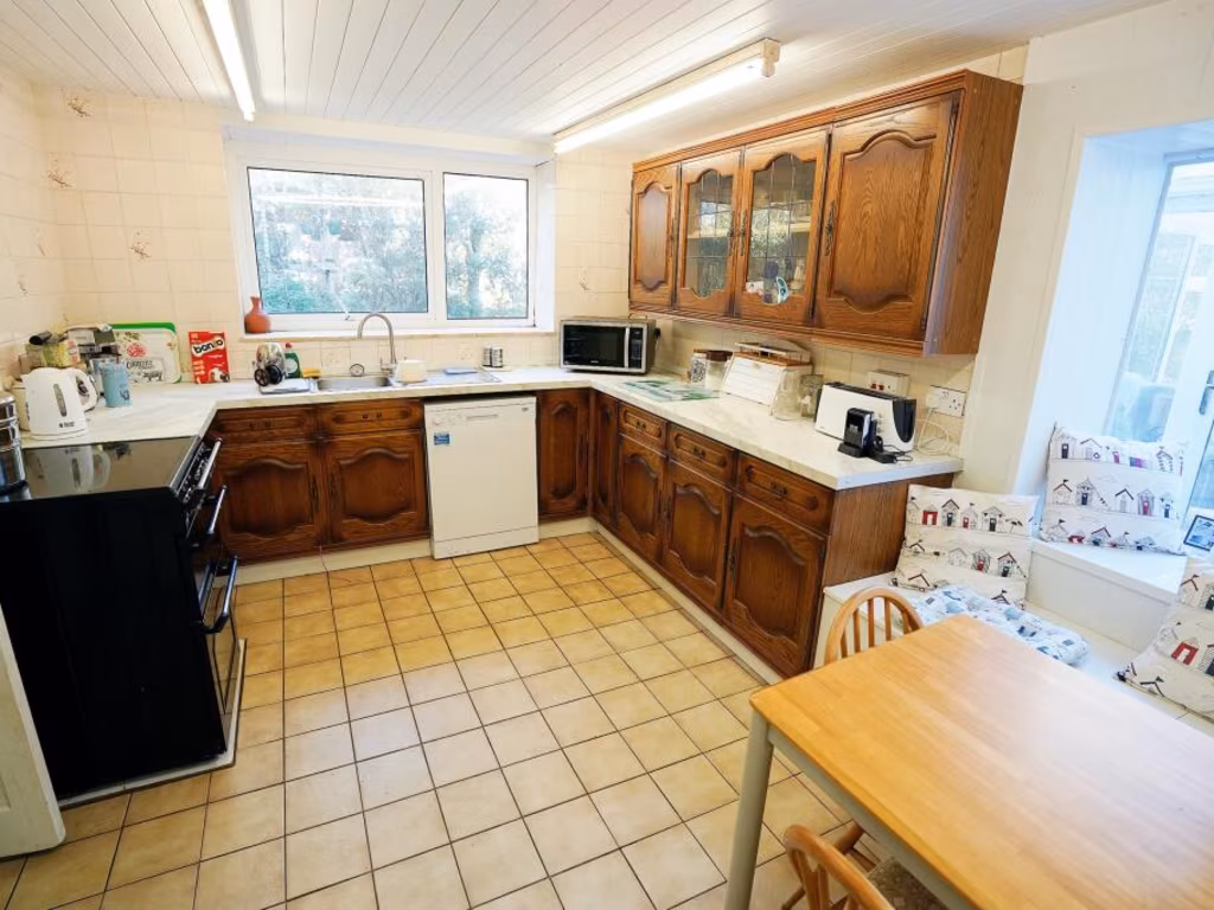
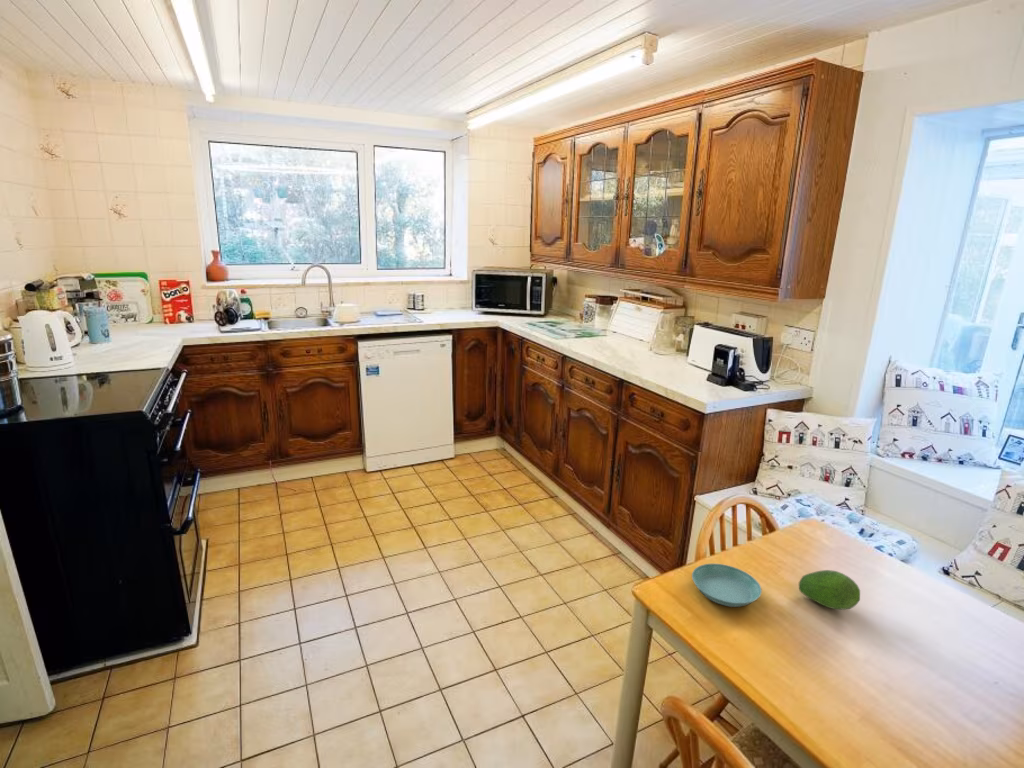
+ saucer [691,563,763,608]
+ fruit [798,569,861,611]
